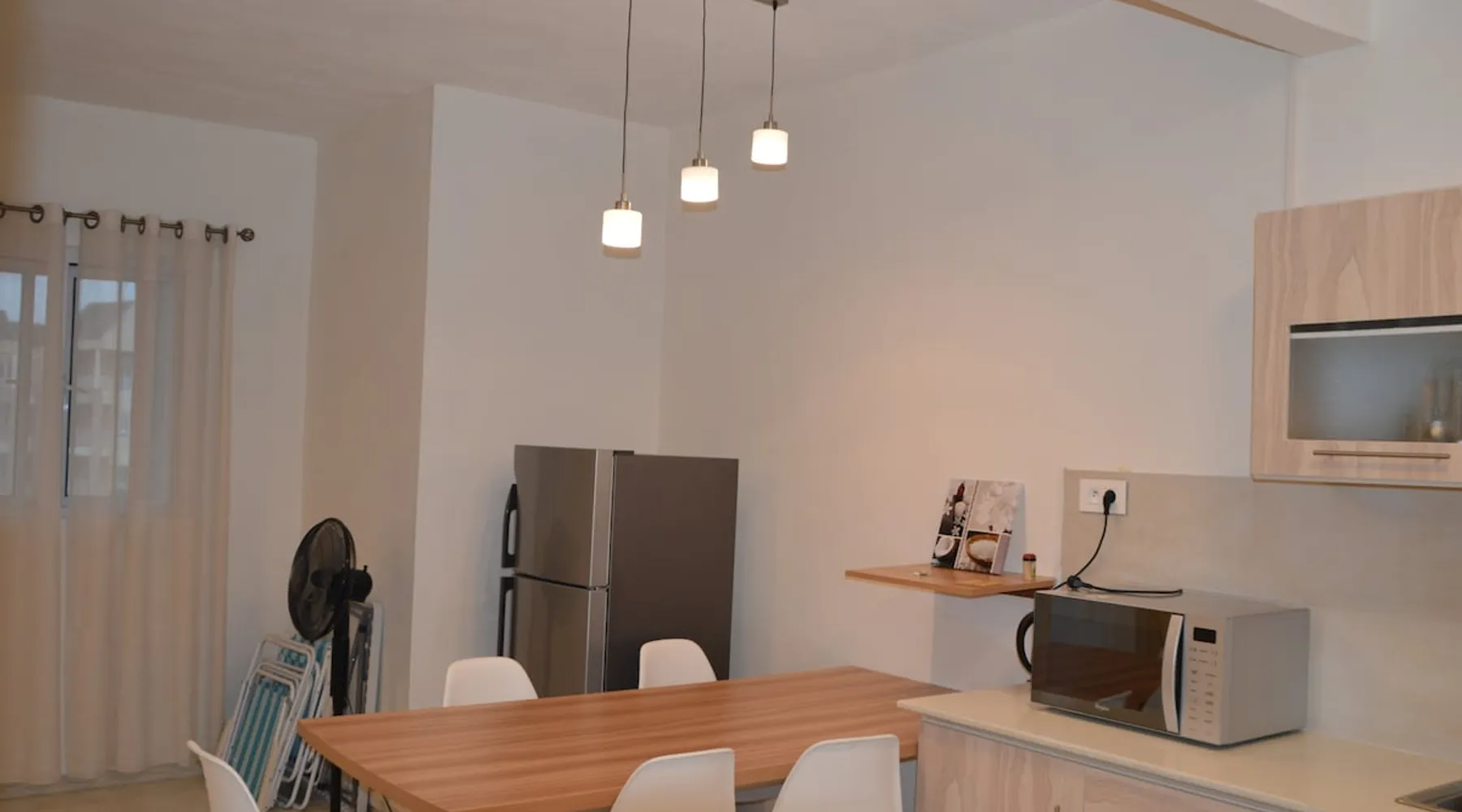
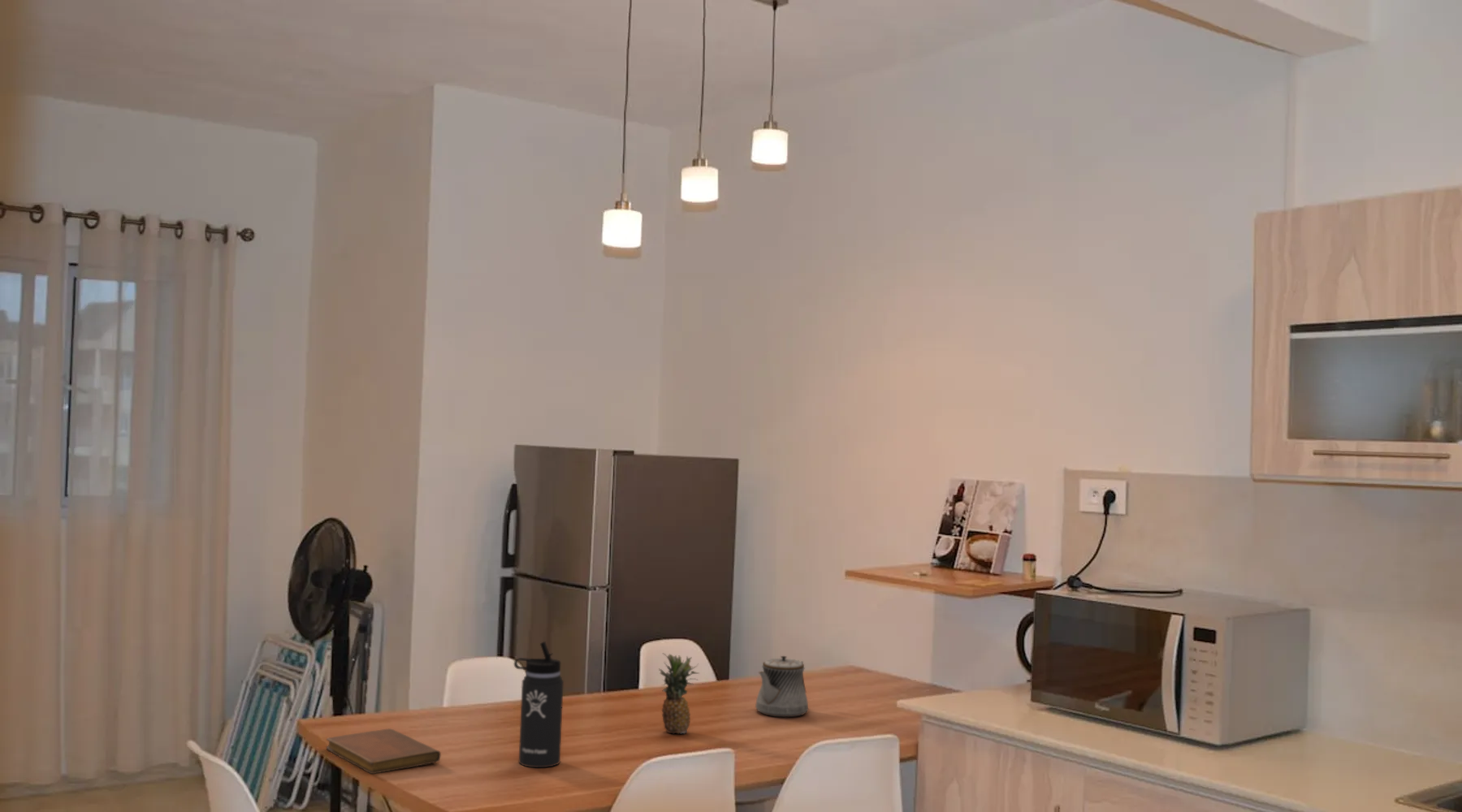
+ fruit [658,653,700,735]
+ thermos bottle [513,641,564,768]
+ notebook [326,728,442,775]
+ teapot [755,655,809,718]
